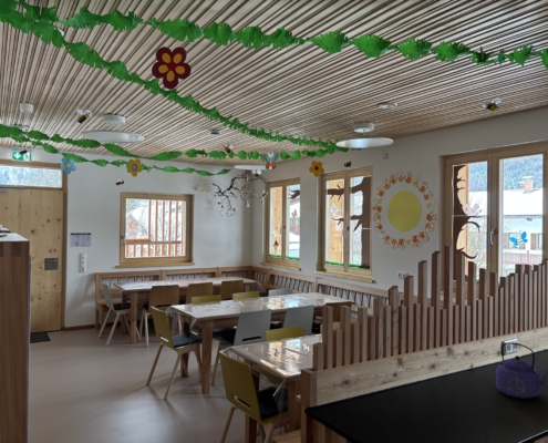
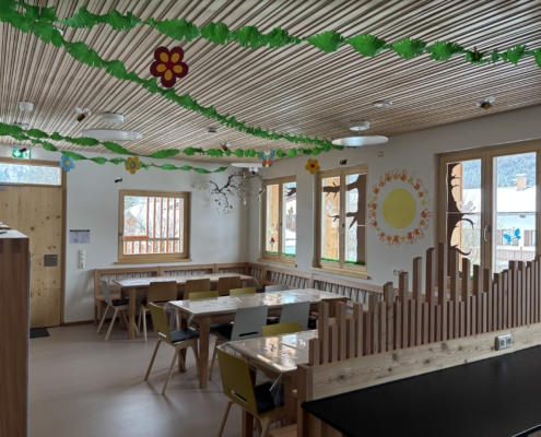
- kettle [495,341,548,400]
